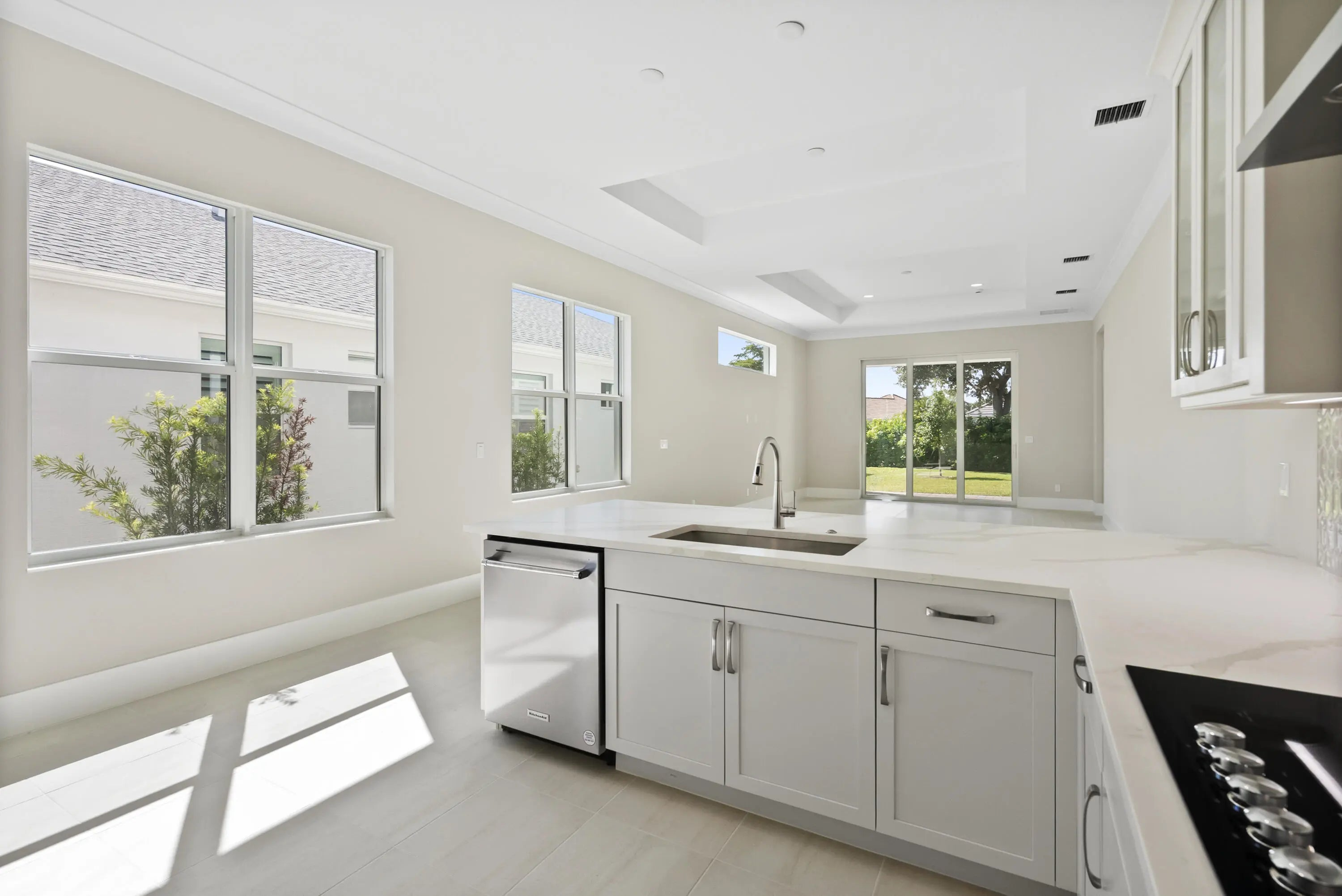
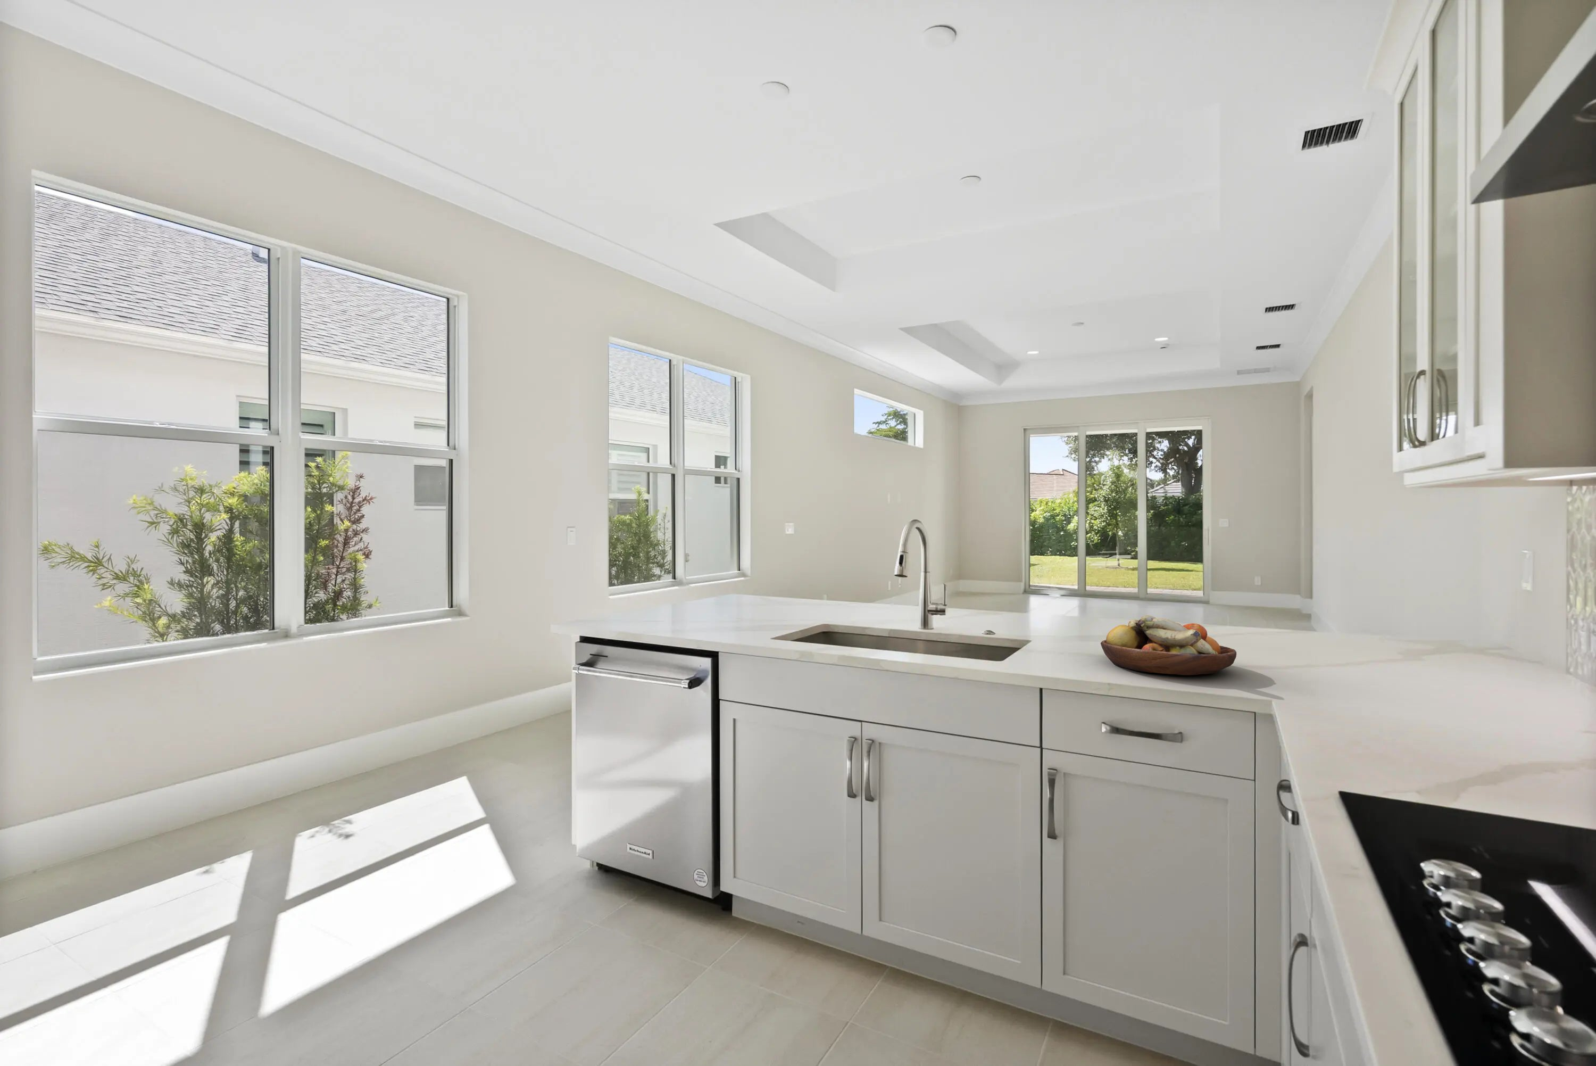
+ fruit bowl [1100,615,1237,676]
